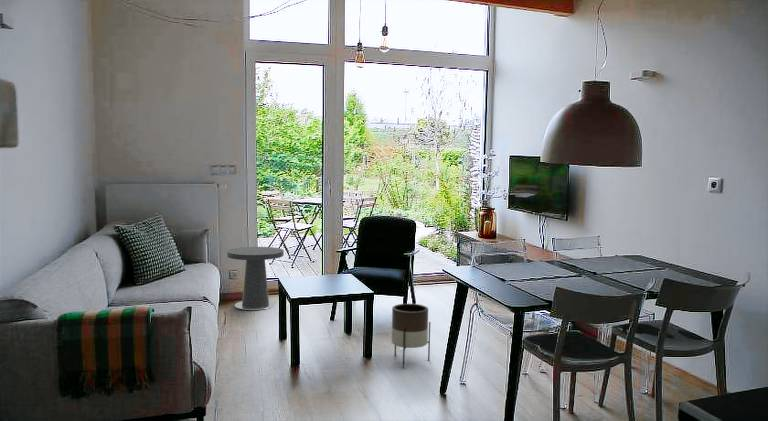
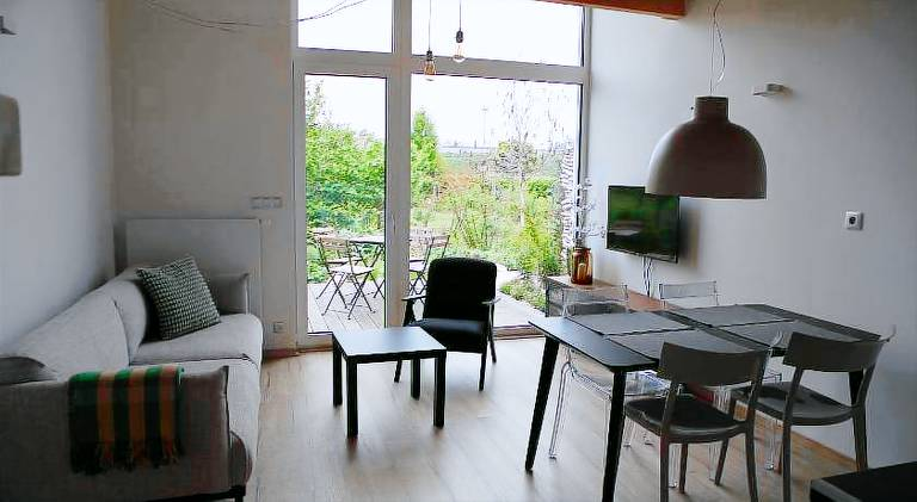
- side table [226,246,285,311]
- planter [391,303,431,369]
